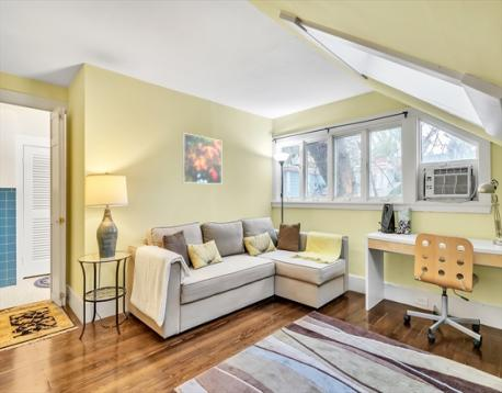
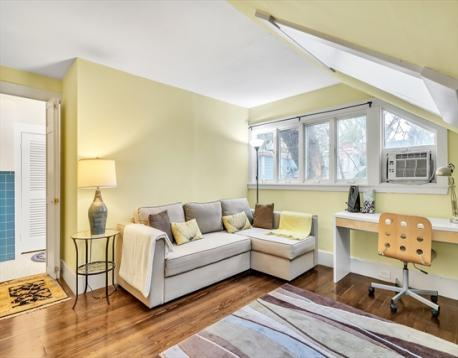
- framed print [182,132,223,186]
